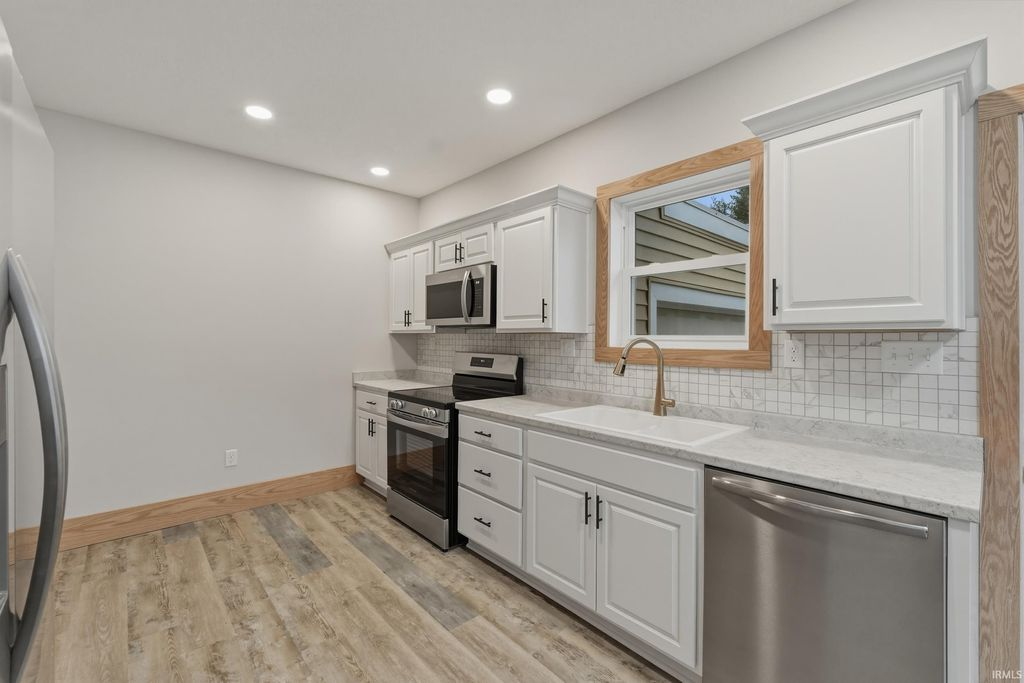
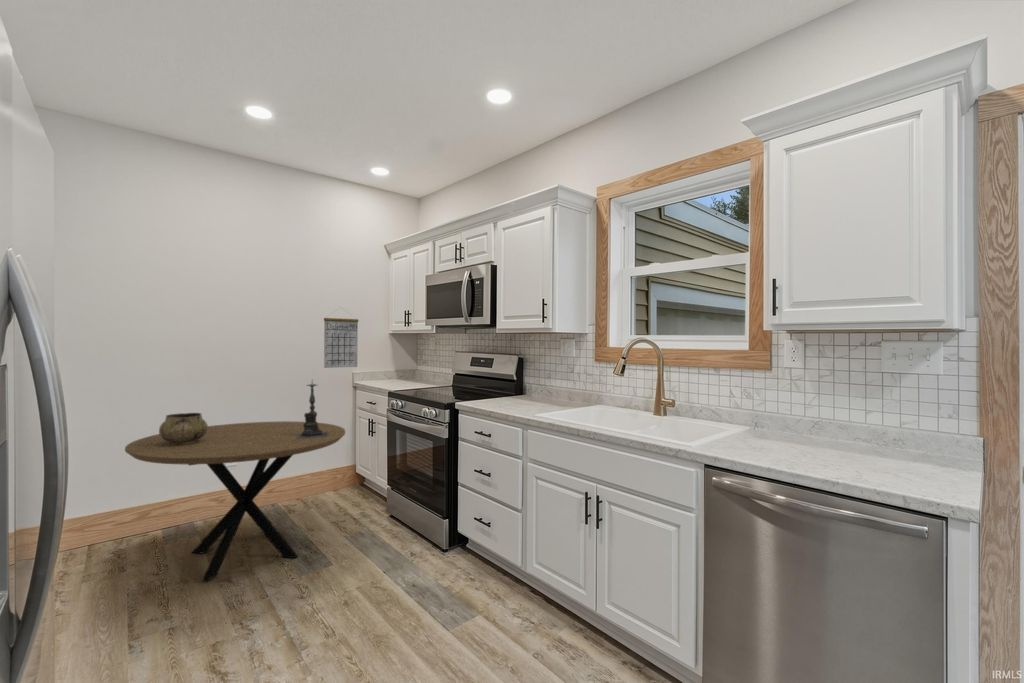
+ candle holder [296,380,328,439]
+ dining table [124,420,346,582]
+ calendar [323,306,359,369]
+ decorative bowl [158,412,209,444]
